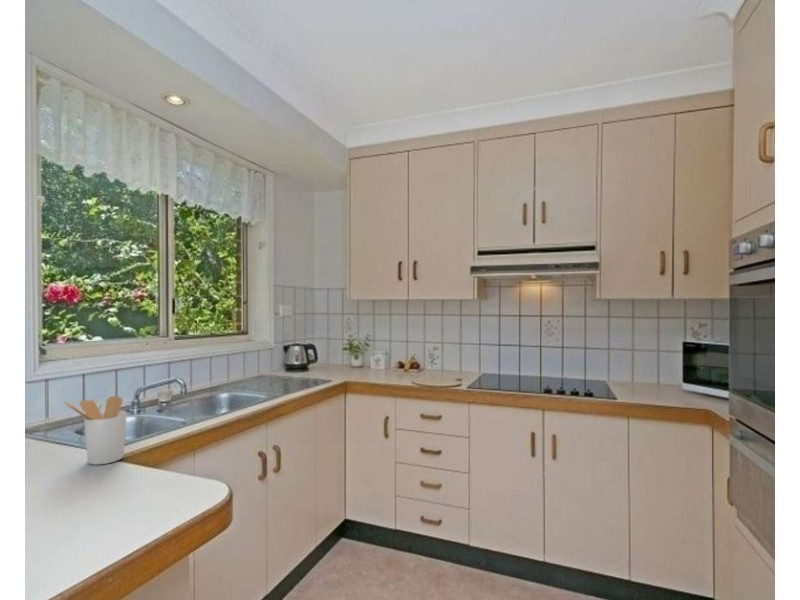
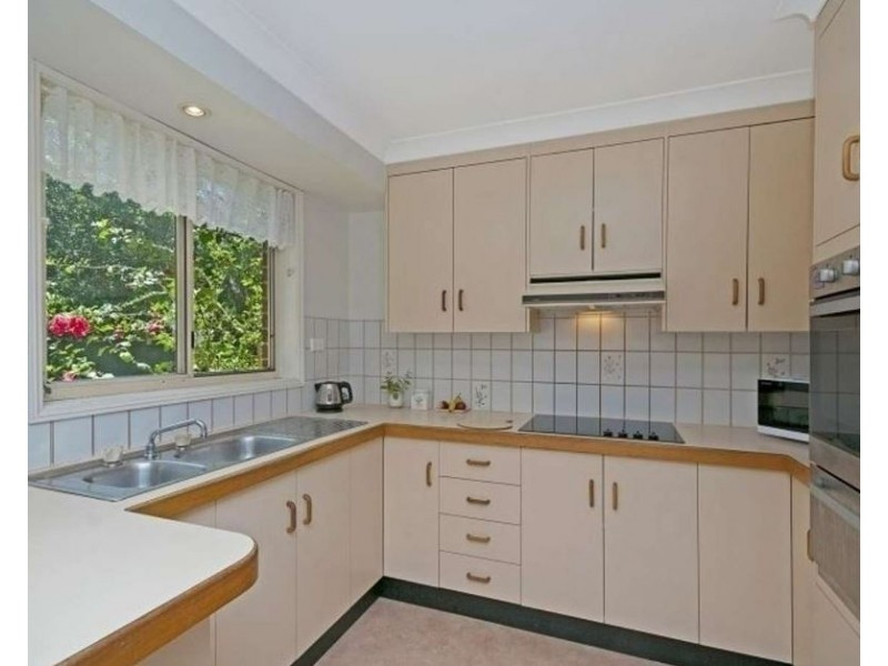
- utensil holder [64,395,128,466]
